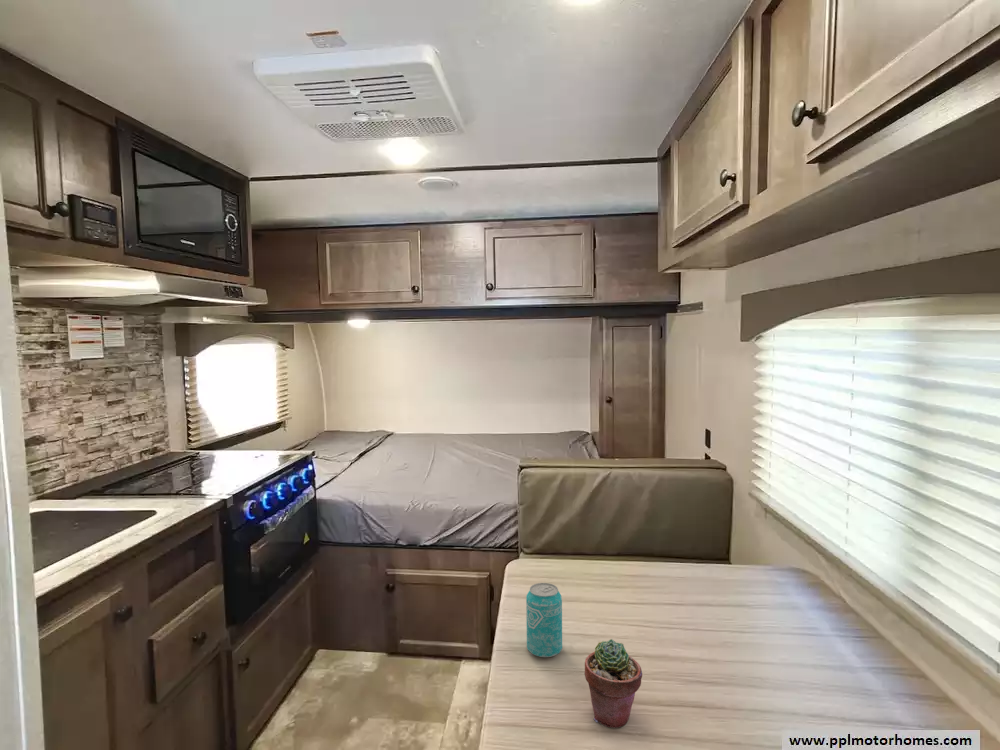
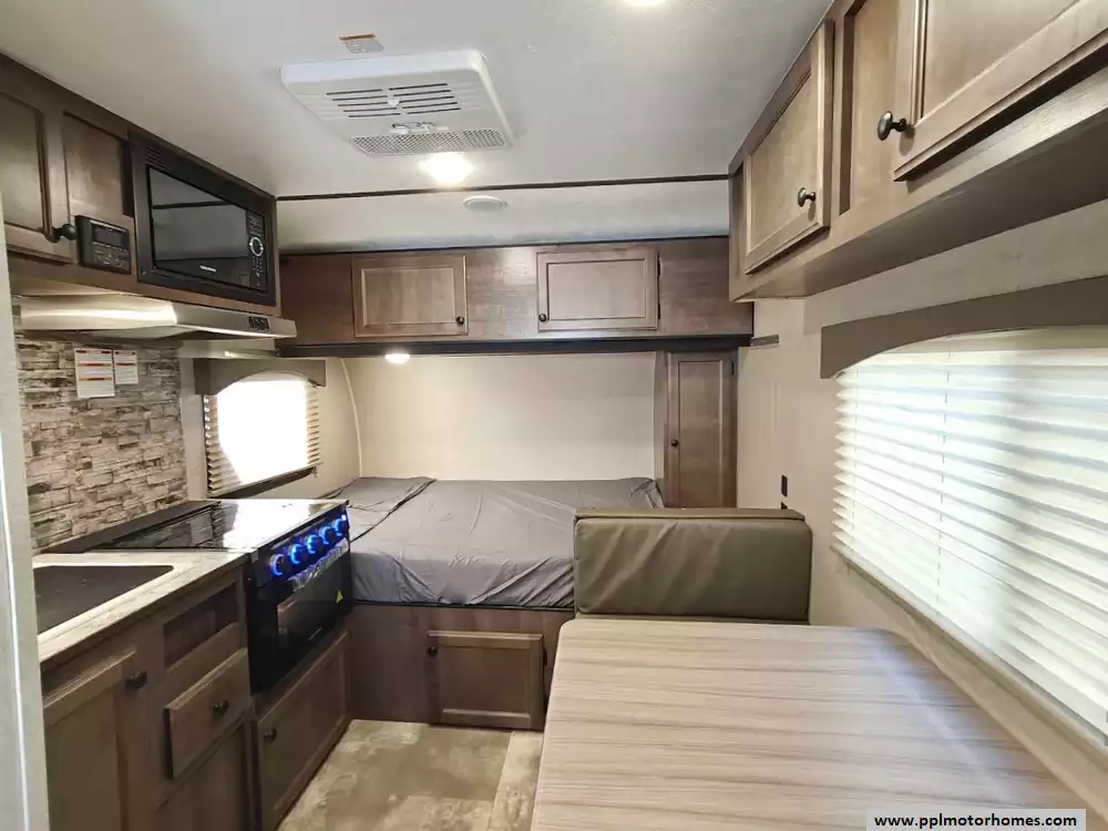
- potted succulent [584,638,643,729]
- beverage can [525,582,563,658]
